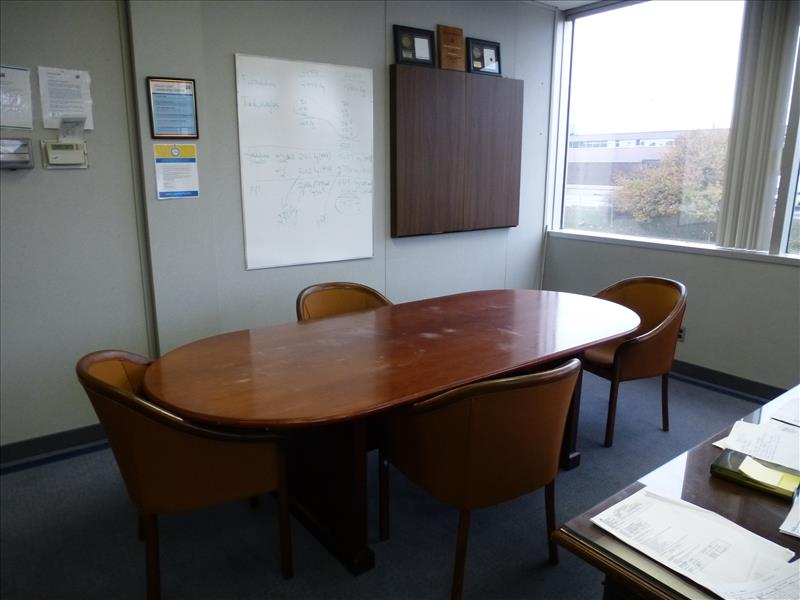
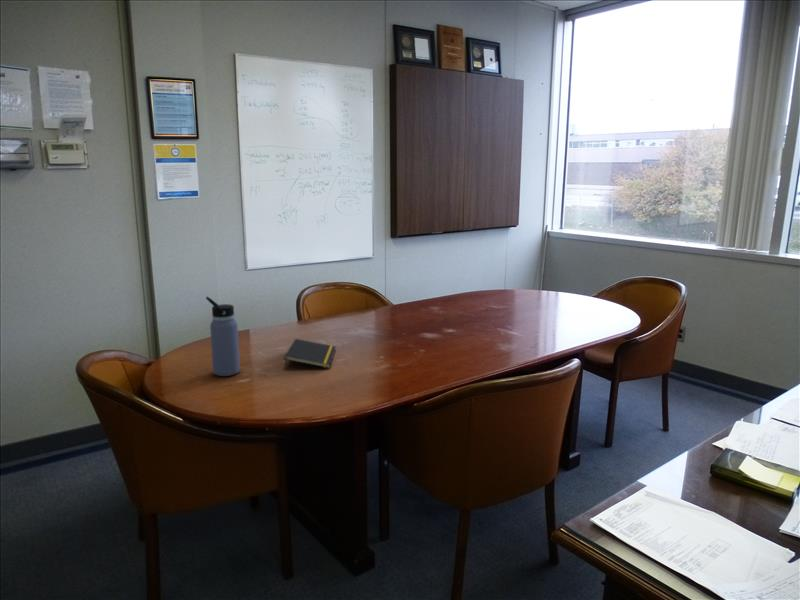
+ water bottle [205,296,241,377]
+ notepad [283,338,337,370]
